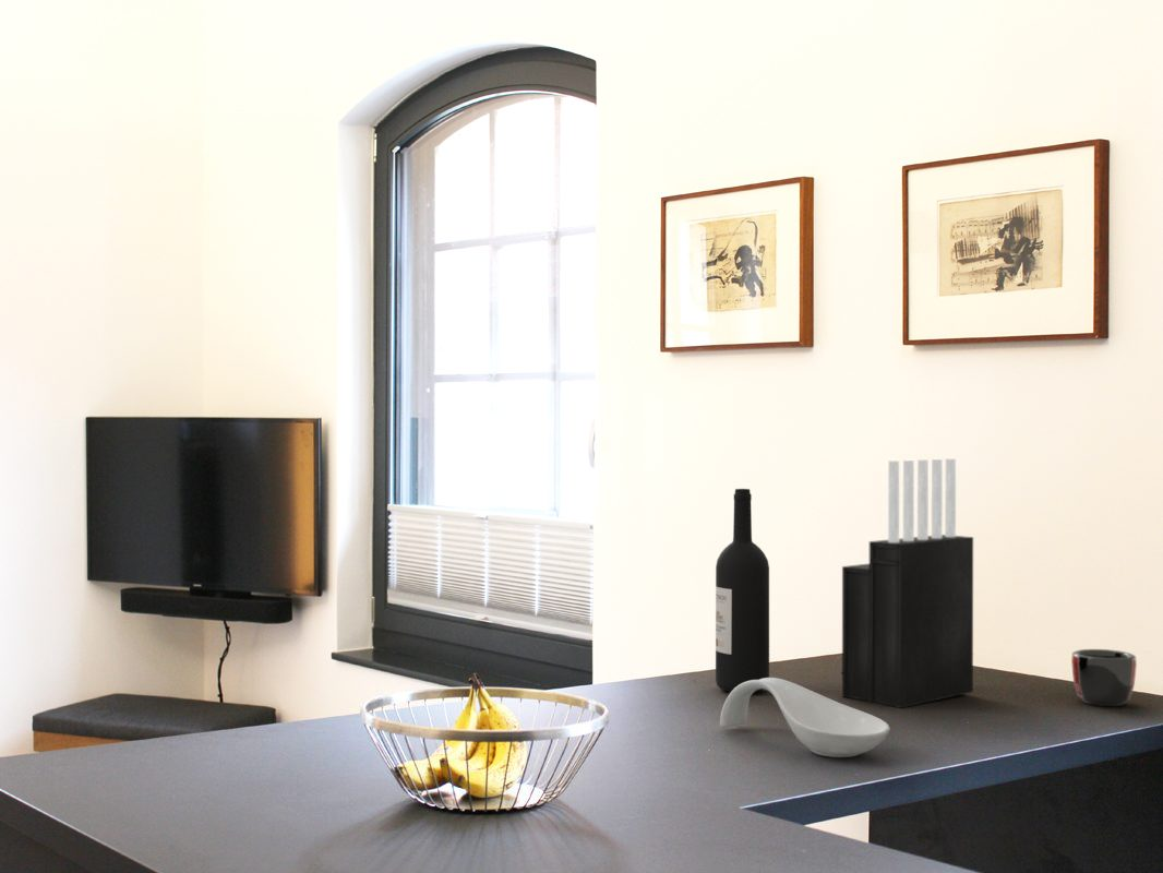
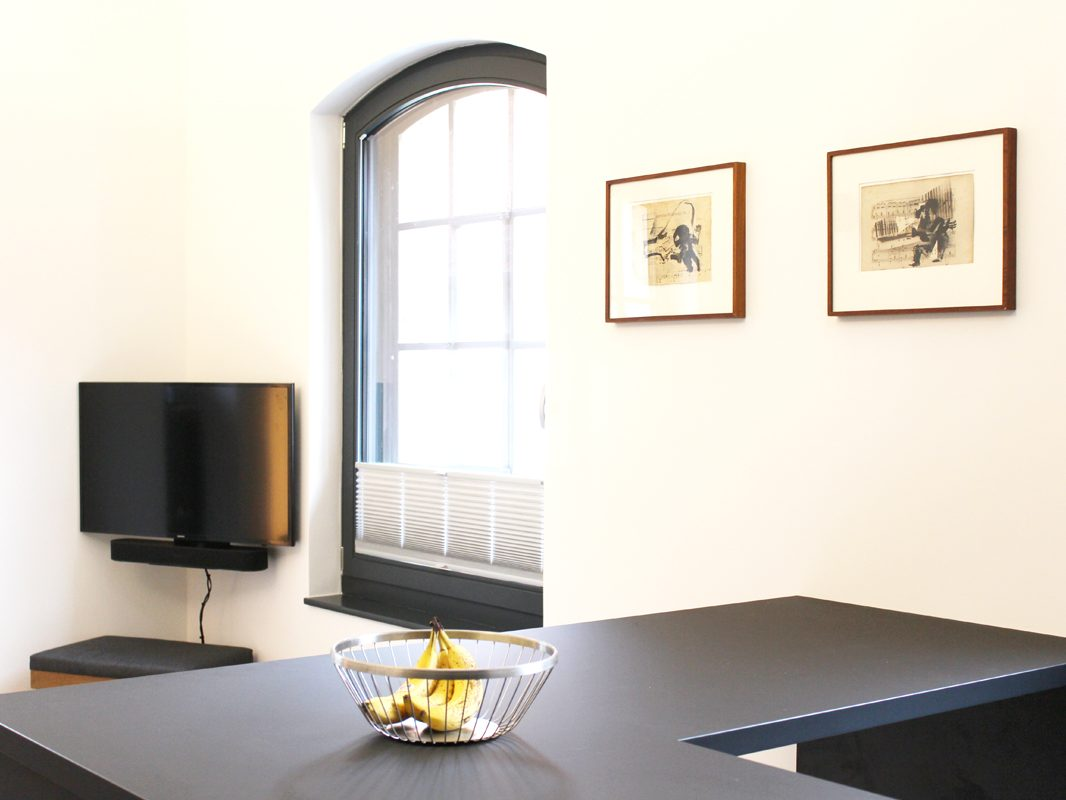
- mug [1070,648,1138,707]
- wine bottle [715,488,770,693]
- knife block [841,457,974,709]
- spoon rest [719,677,891,758]
